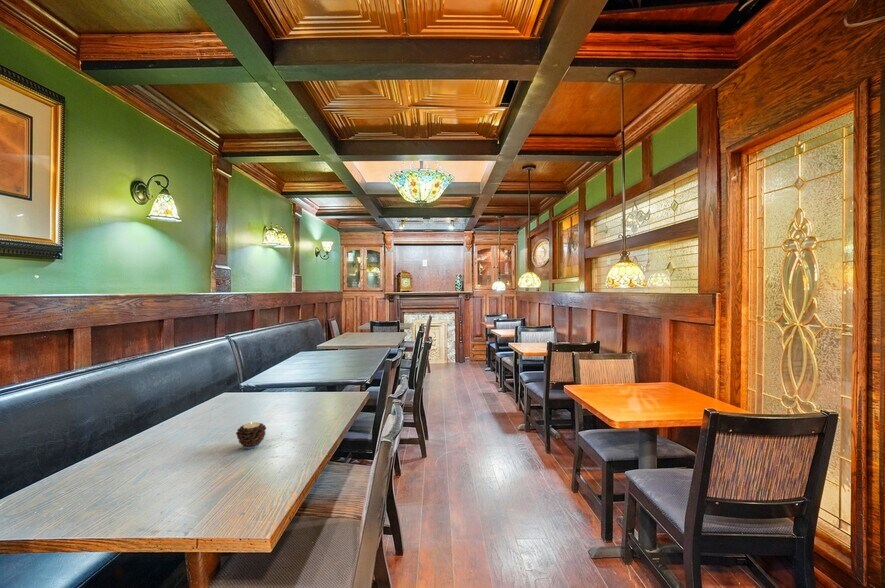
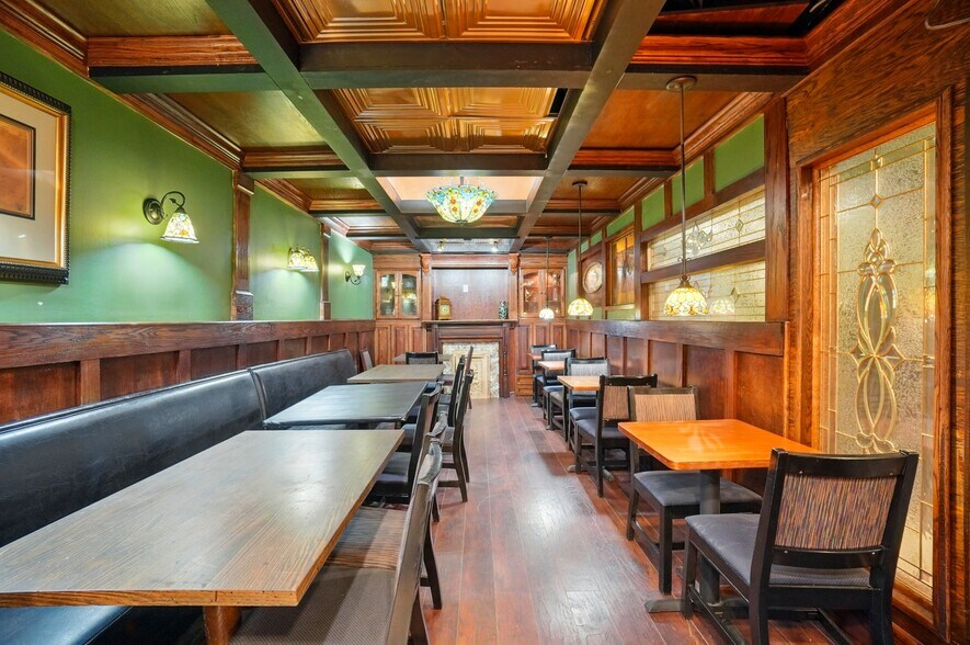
- candle [235,420,267,450]
